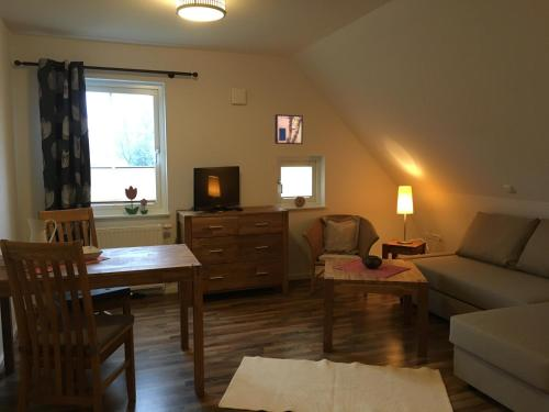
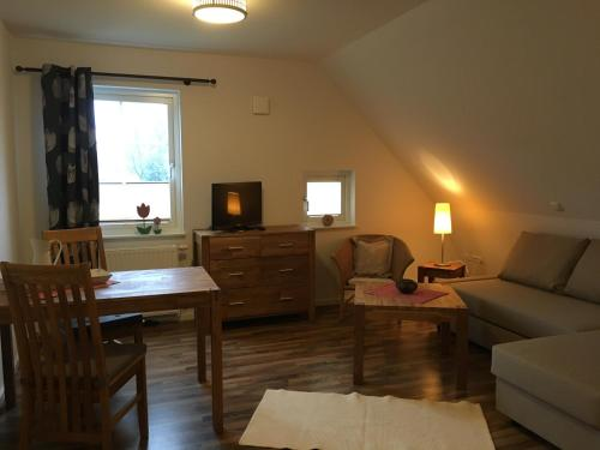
- wall art [274,113,304,145]
